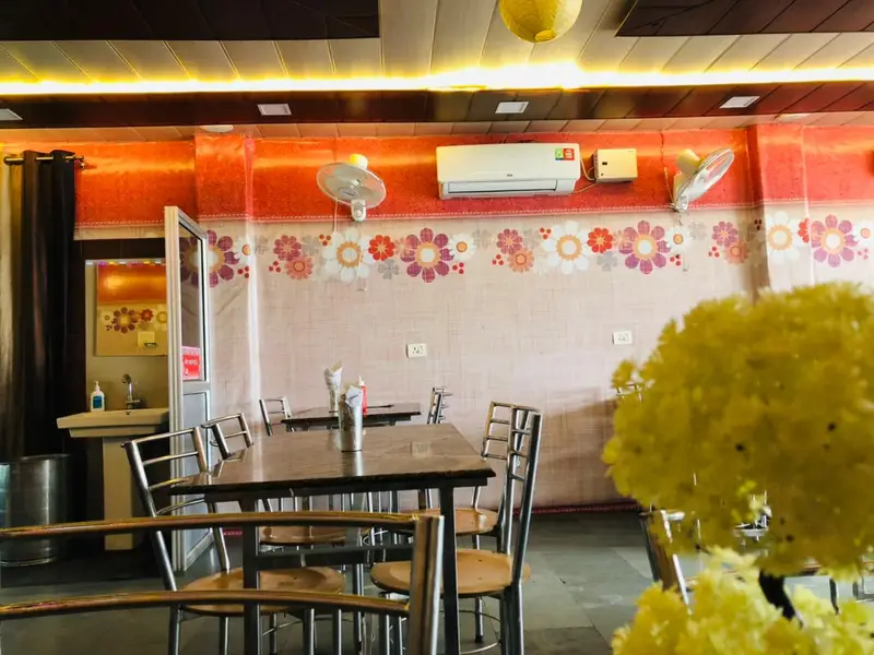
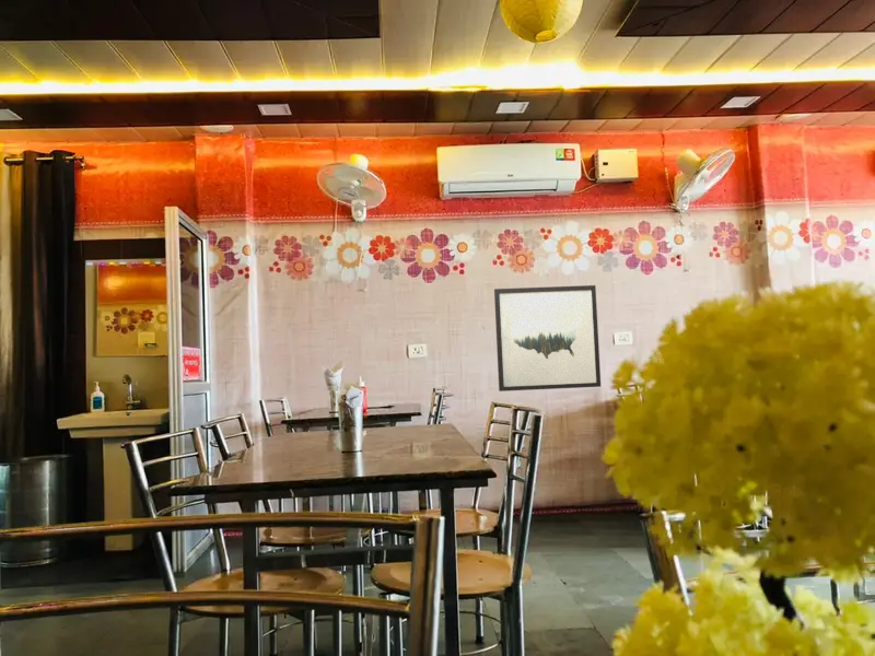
+ wall art [493,284,602,393]
